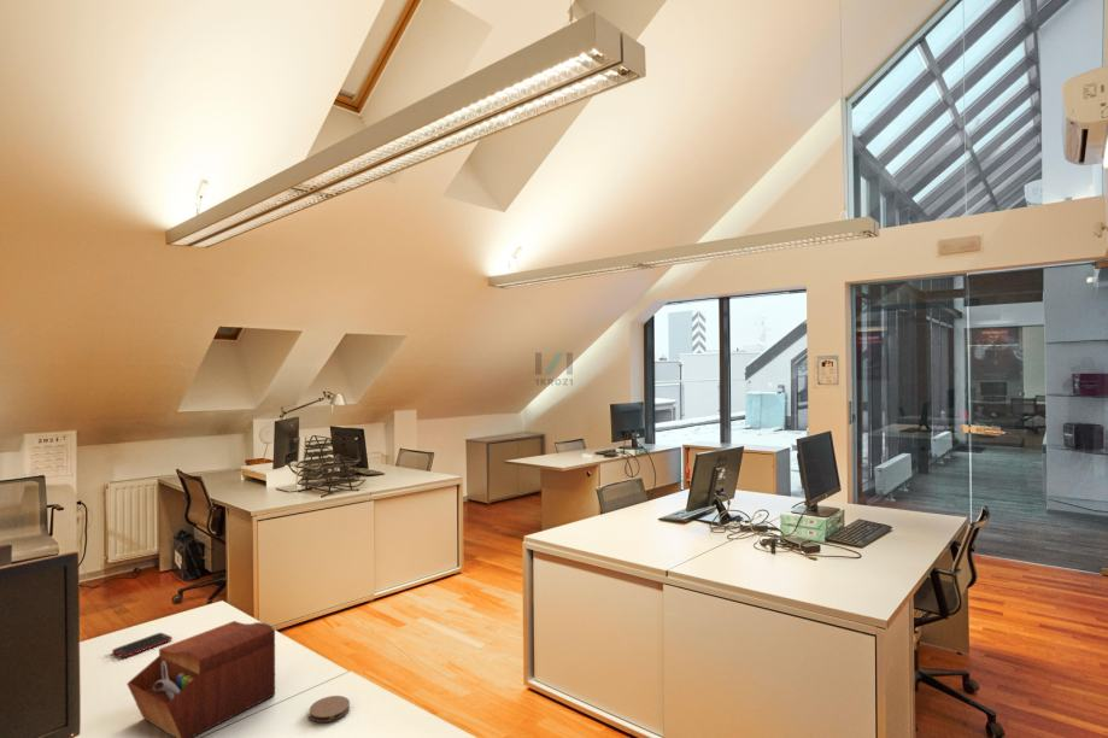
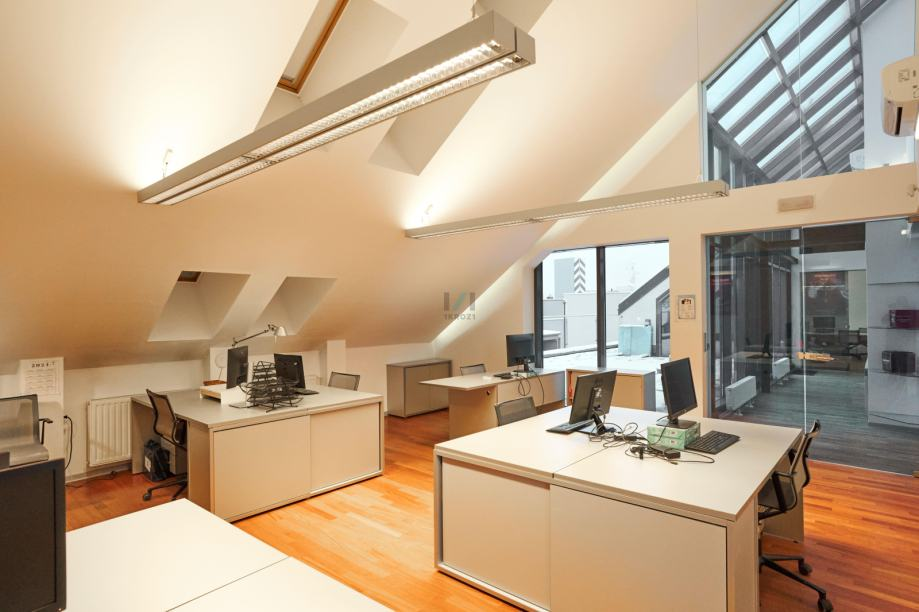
- cell phone [111,632,174,658]
- coaster [309,695,351,724]
- sewing box [125,620,276,738]
